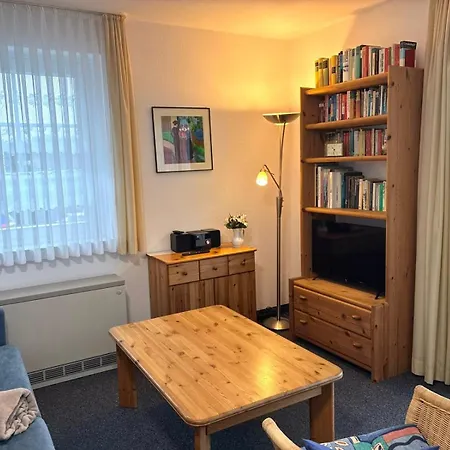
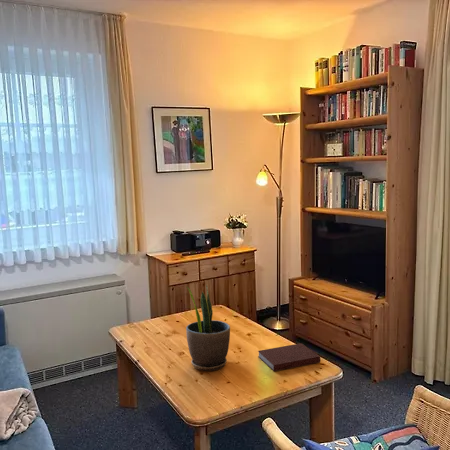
+ potted plant [185,284,231,372]
+ notebook [257,342,321,372]
